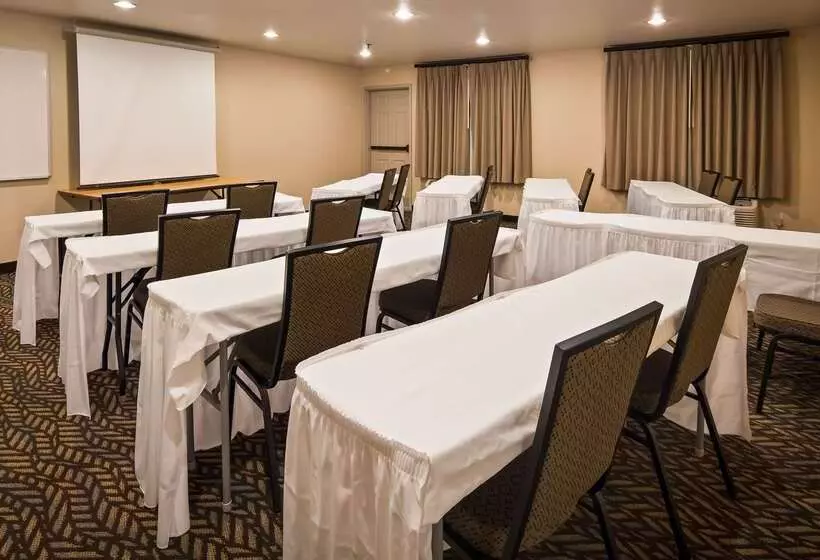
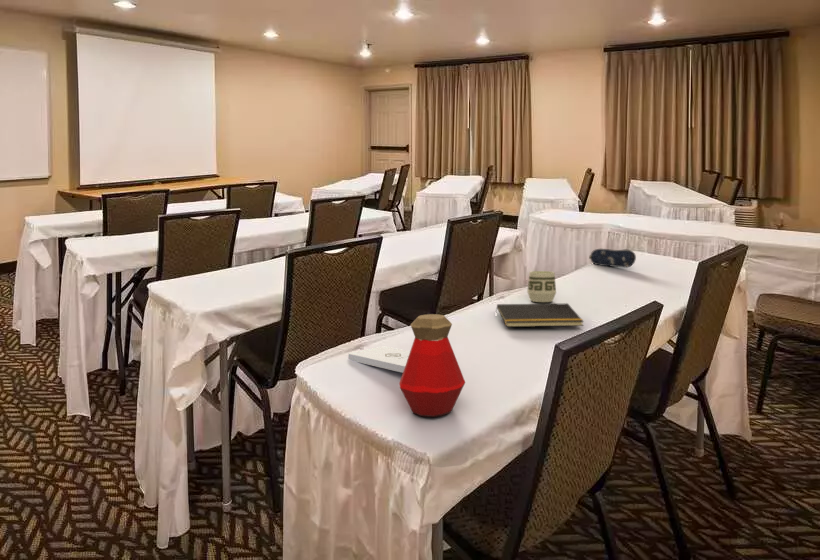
+ cup [526,270,557,303]
+ notepad [347,346,410,374]
+ notepad [495,302,585,328]
+ bottle [398,313,466,418]
+ pencil case [588,248,637,268]
